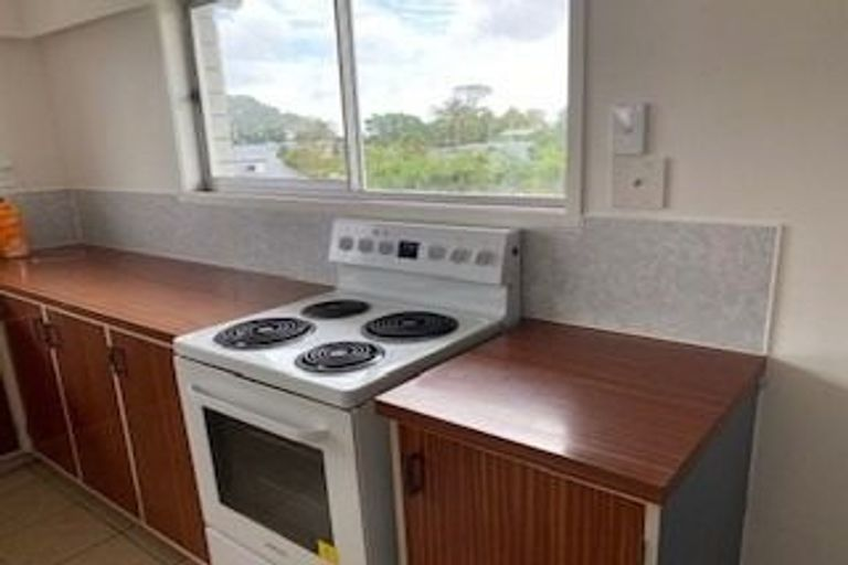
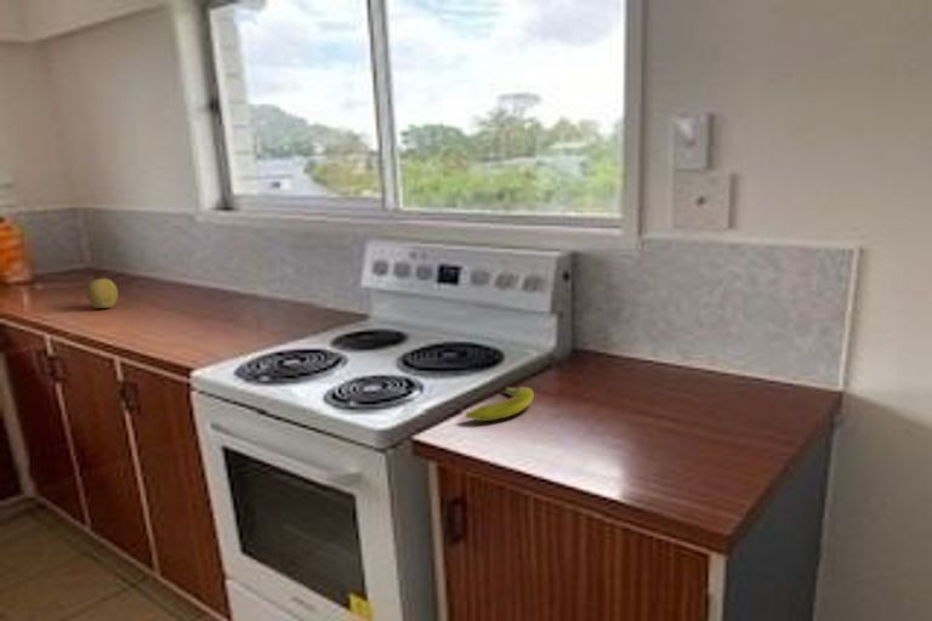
+ banana [465,384,535,422]
+ fruit [85,277,119,309]
